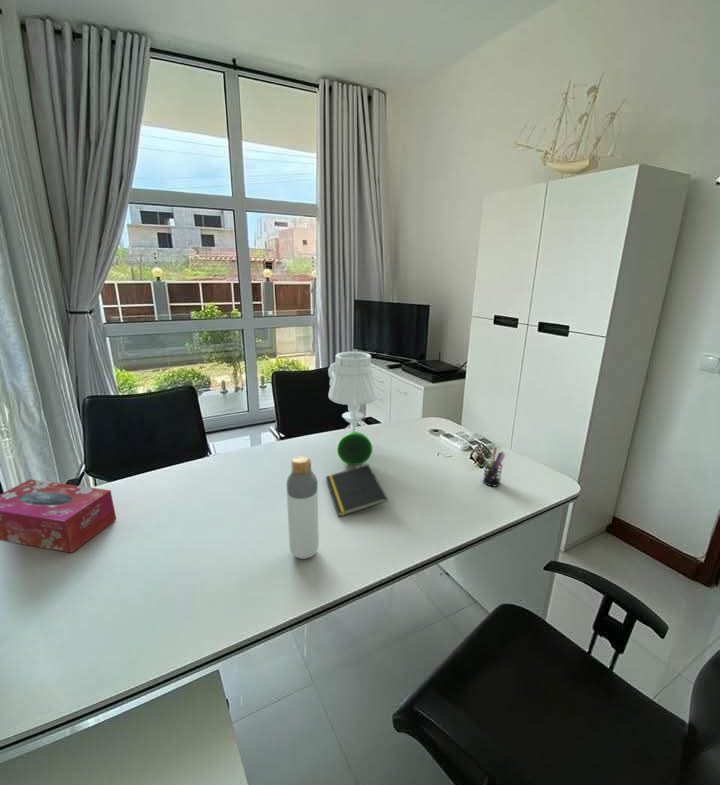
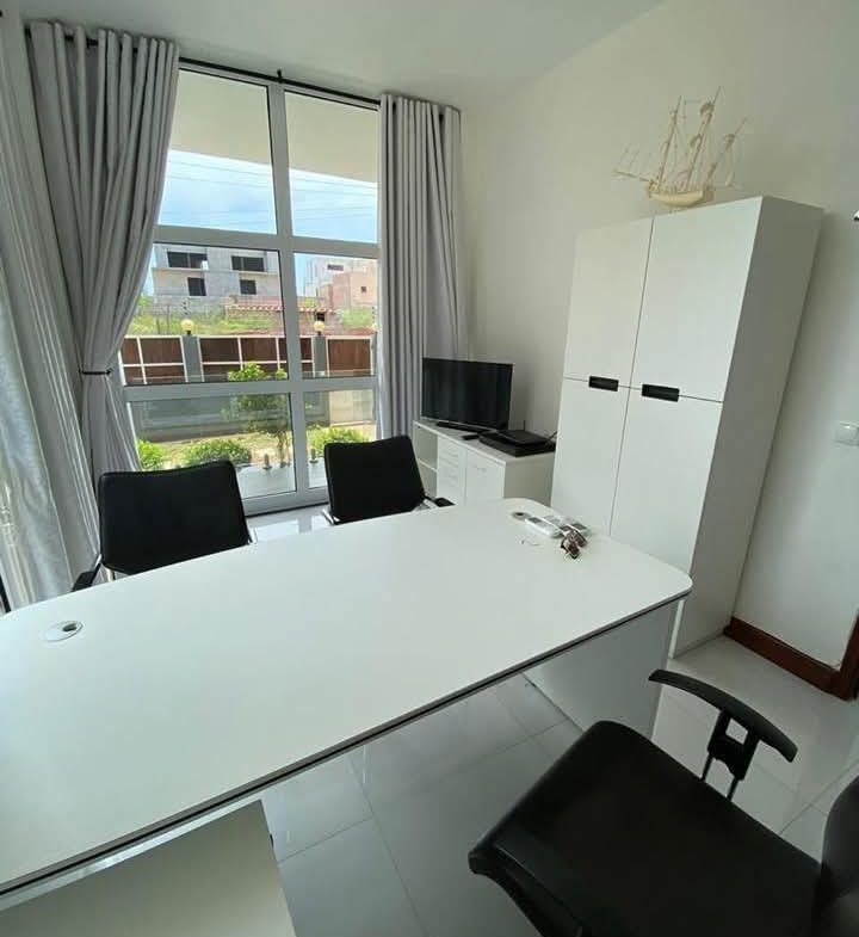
- bottle [286,455,320,560]
- wall sconce [327,351,379,466]
- pen holder [480,447,506,487]
- notepad [325,463,389,518]
- tissue box [0,478,117,554]
